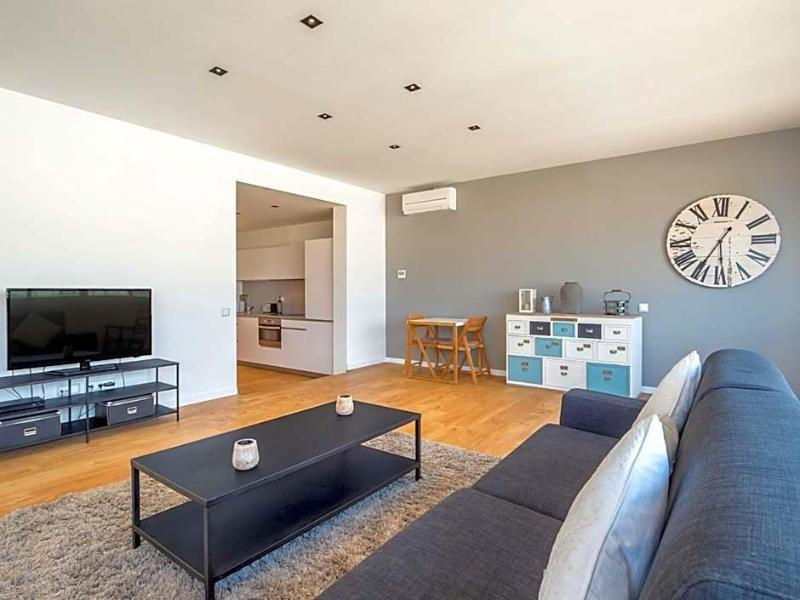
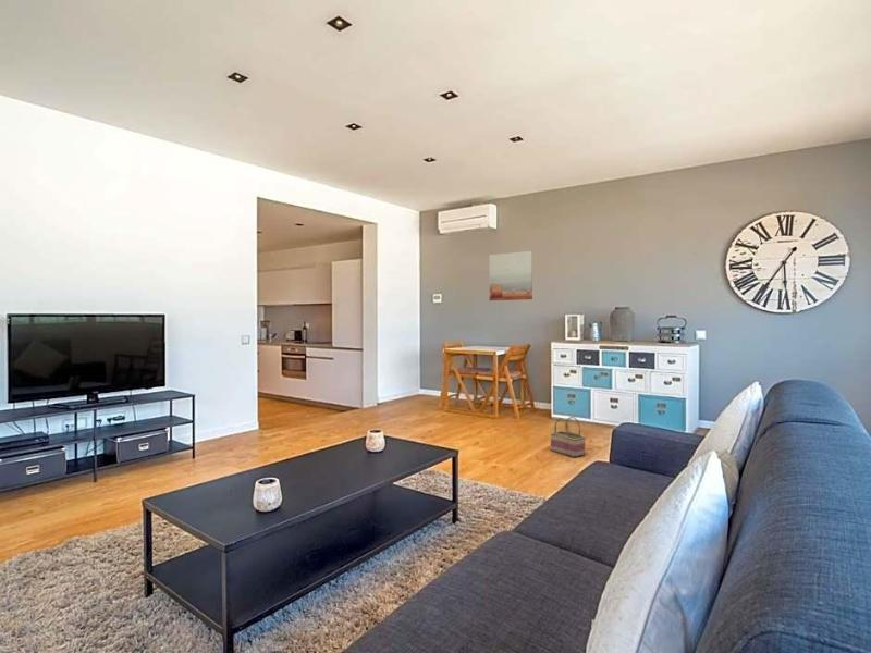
+ wall art [488,250,533,301]
+ basket [550,416,587,458]
